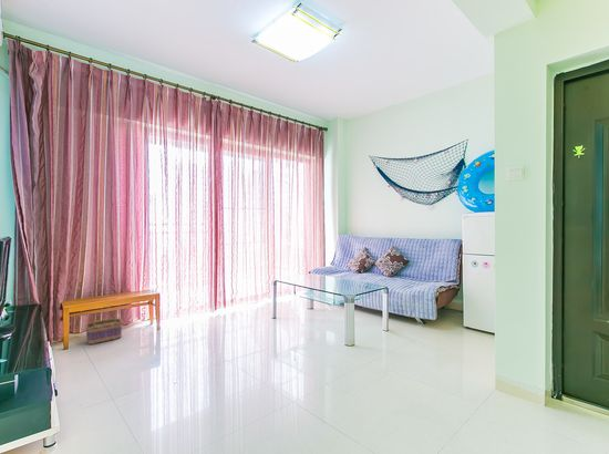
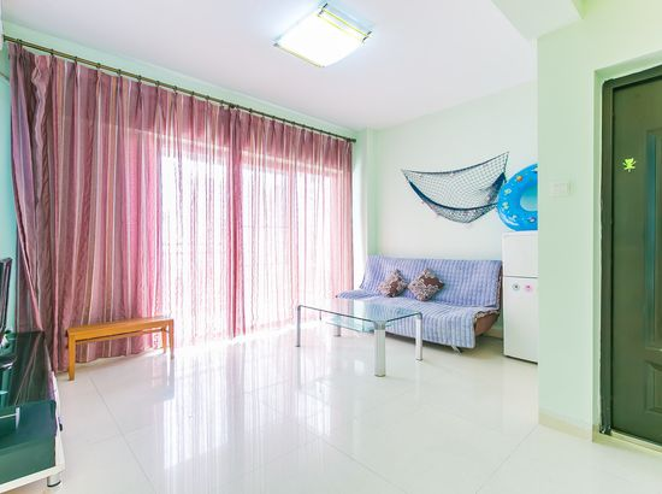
- basket [84,307,123,345]
